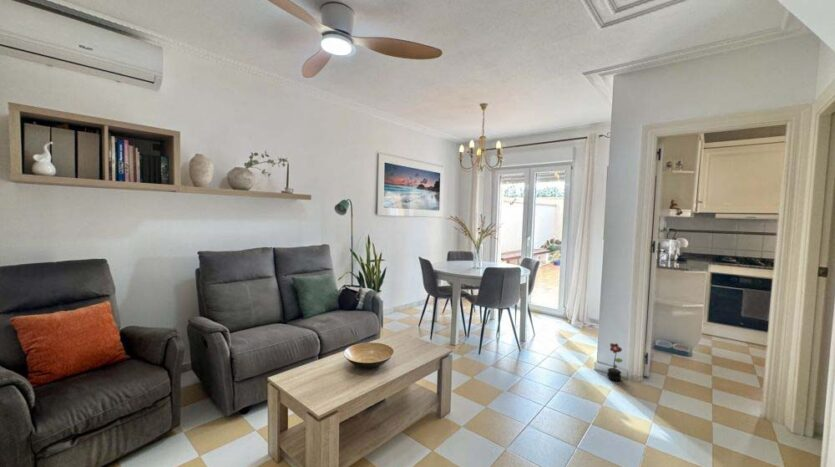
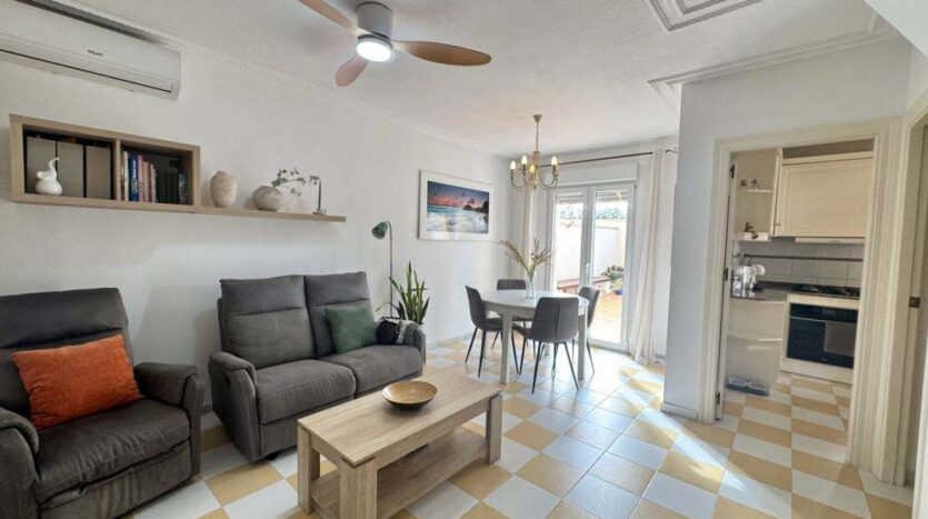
- decorative plant [606,342,624,381]
